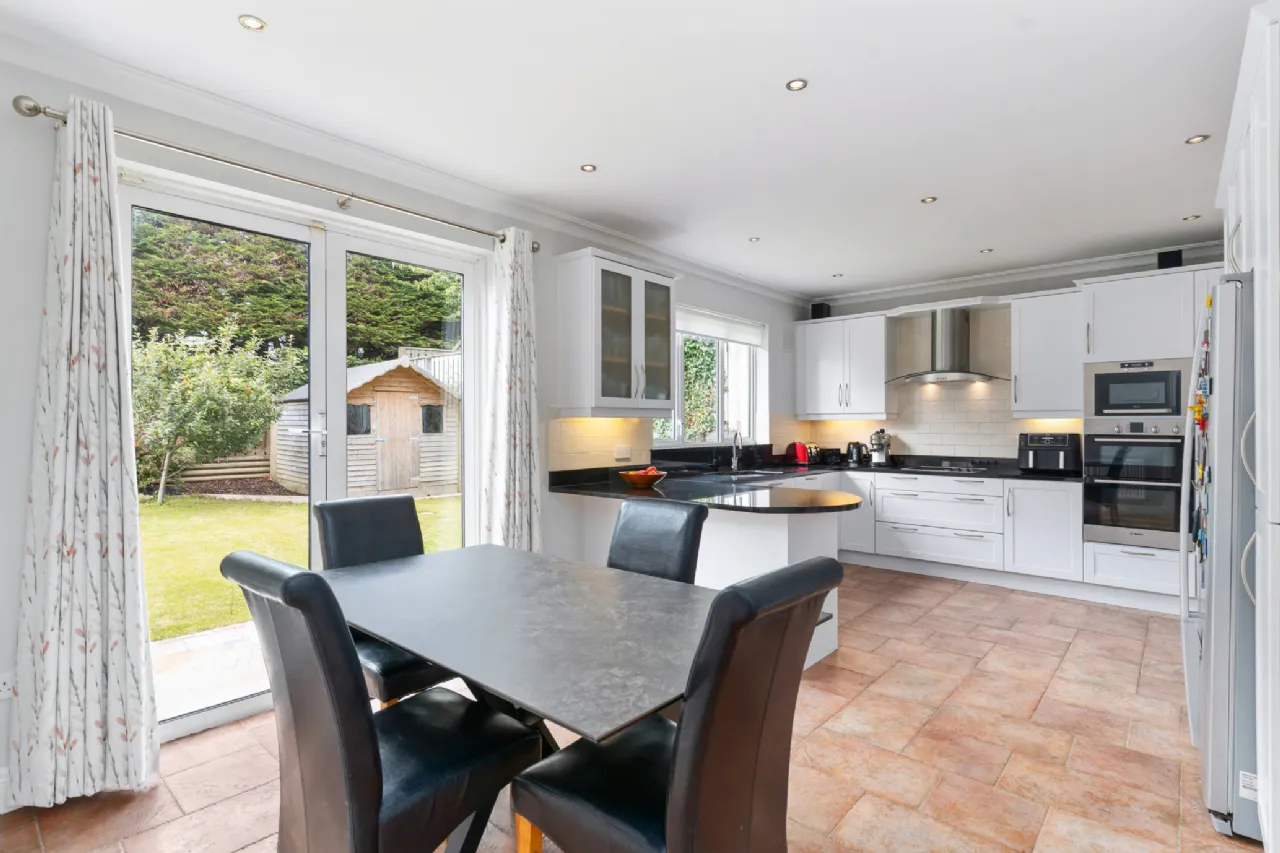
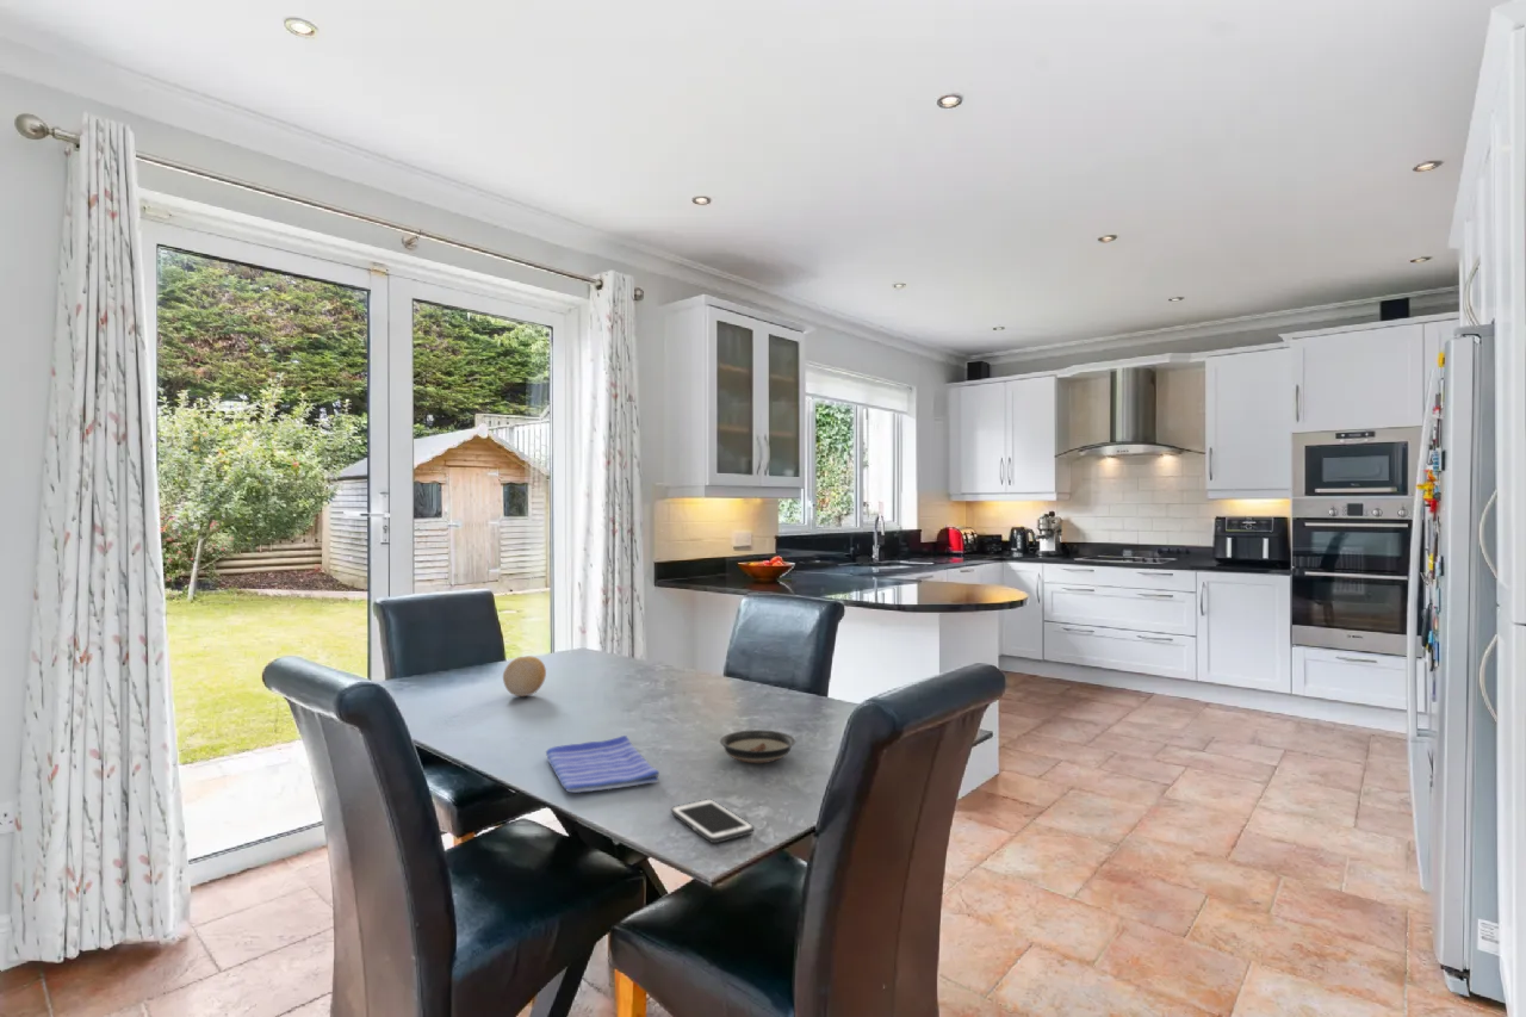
+ cell phone [670,798,755,844]
+ saucer [719,728,796,764]
+ dish towel [545,734,660,794]
+ fruit [502,655,547,697]
